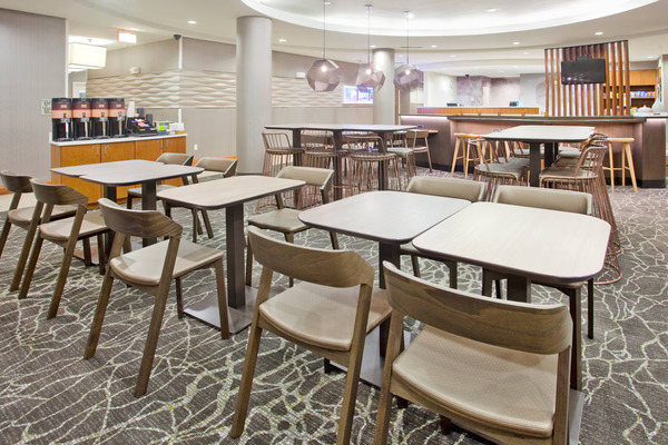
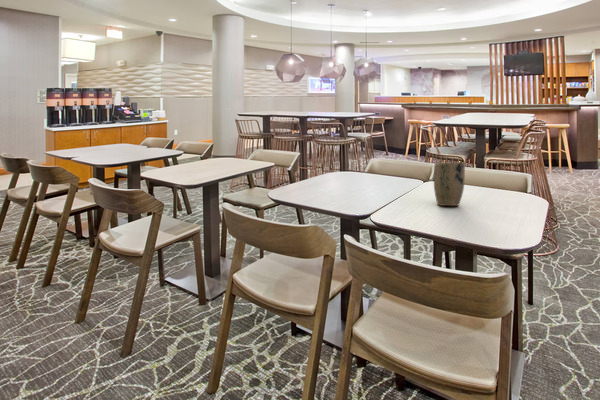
+ plant pot [433,161,466,207]
